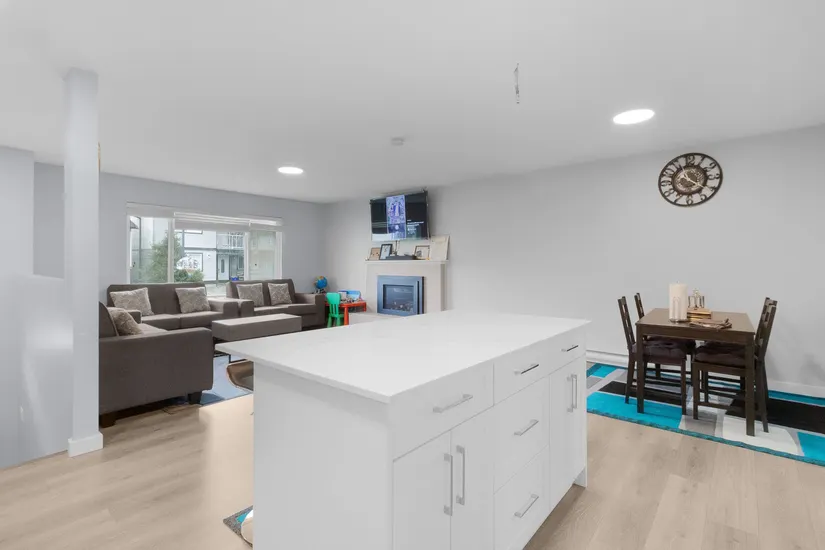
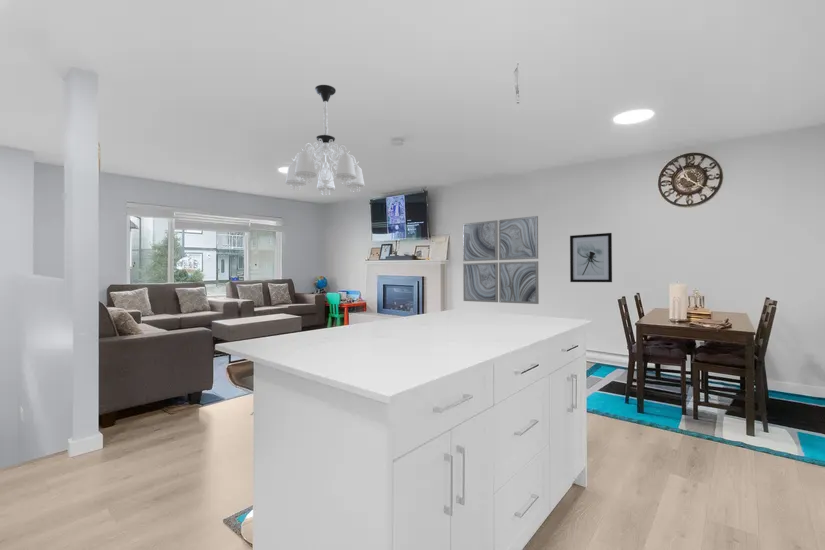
+ wall art [462,215,540,305]
+ wall art [569,232,613,283]
+ chandelier [284,84,366,197]
